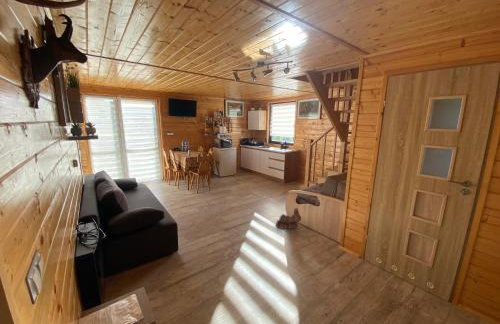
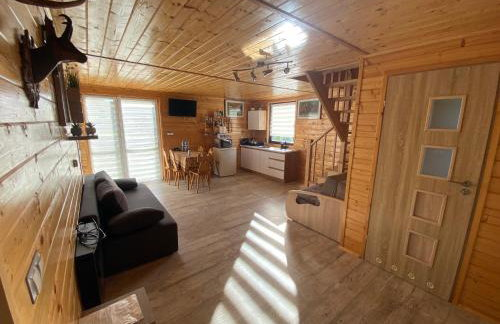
- boots [275,207,302,230]
